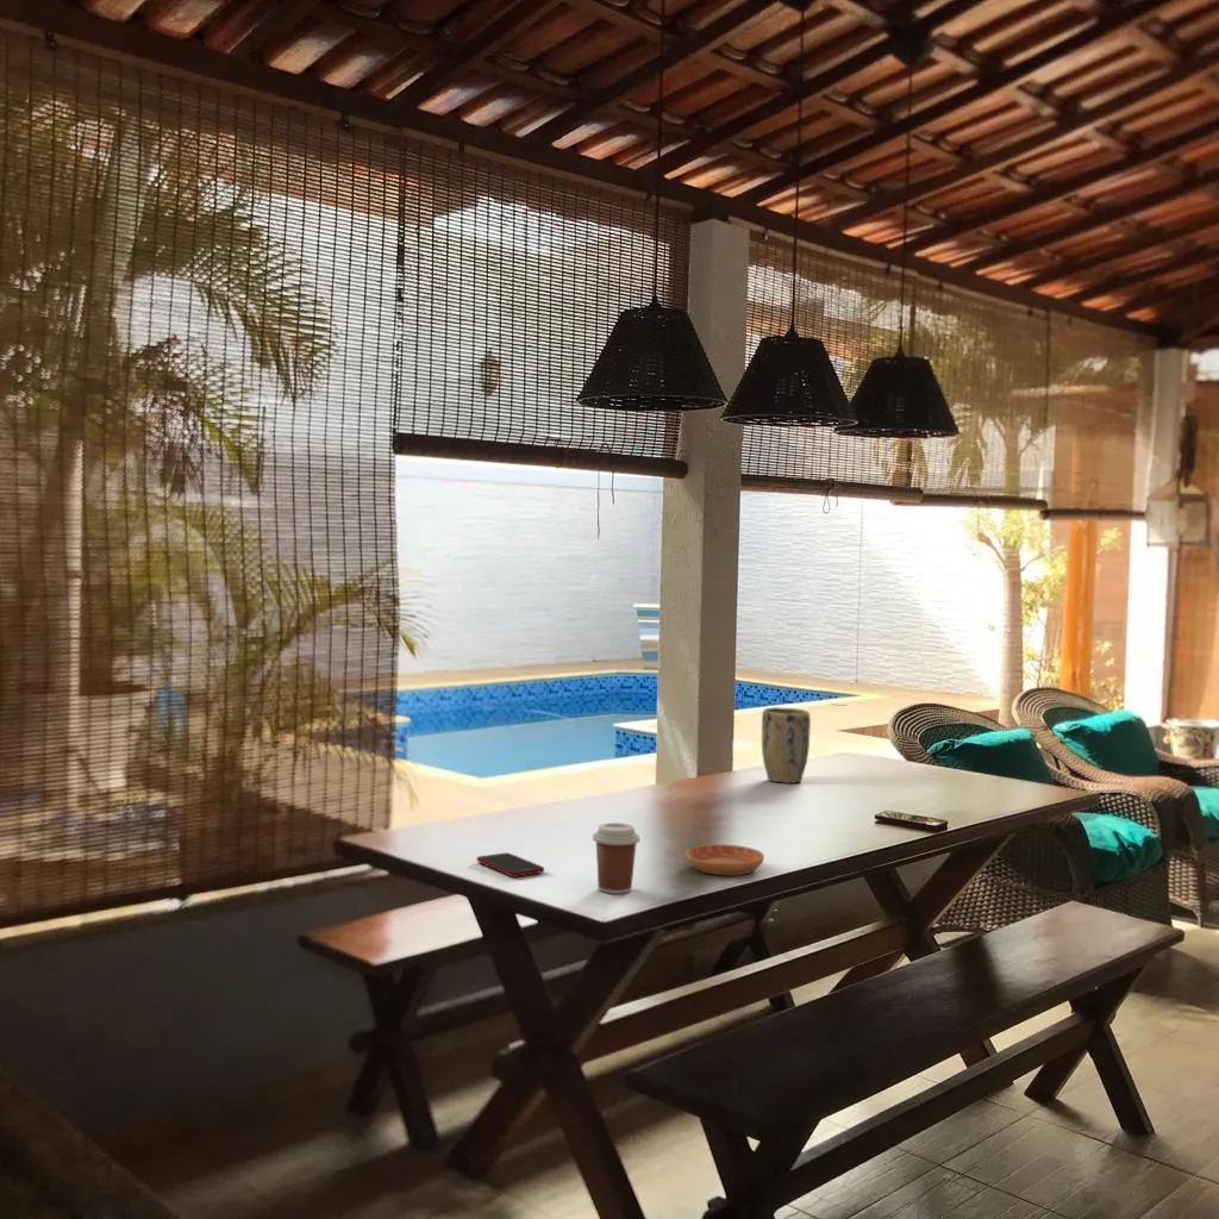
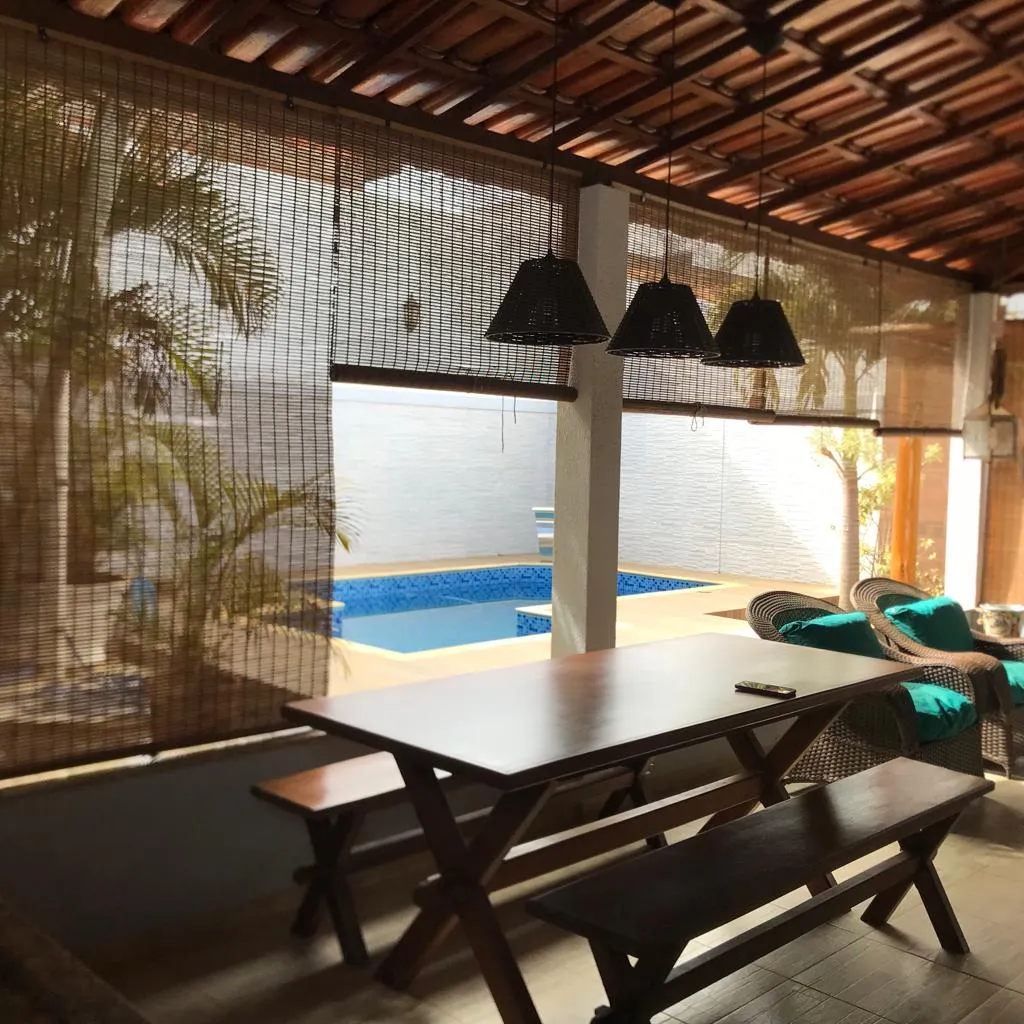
- cell phone [476,851,545,877]
- saucer [684,843,765,876]
- coffee cup [592,821,642,895]
- plant pot [761,706,812,784]
